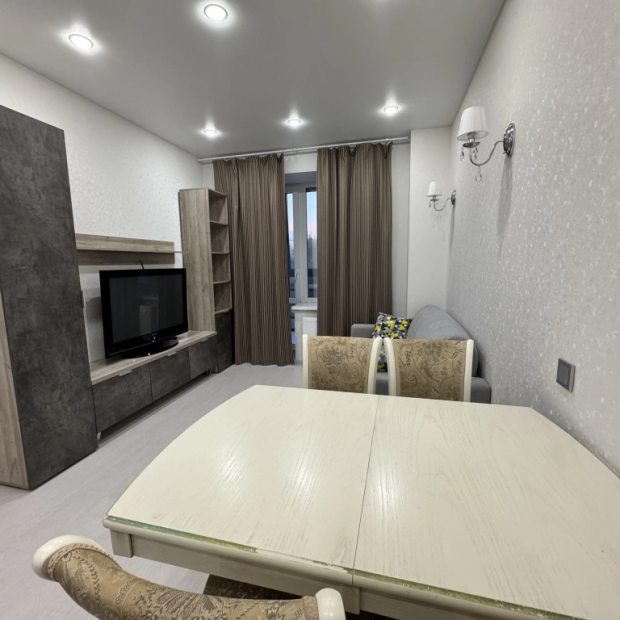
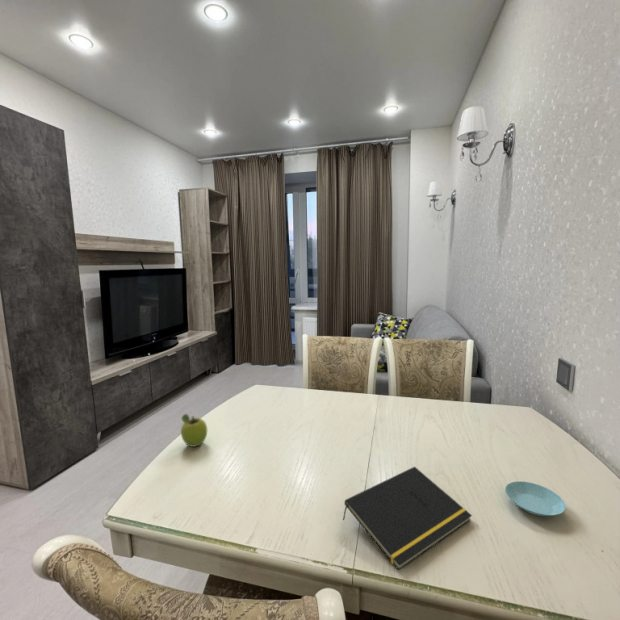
+ notepad [342,466,473,571]
+ fruit [180,413,208,448]
+ saucer [504,480,567,517]
